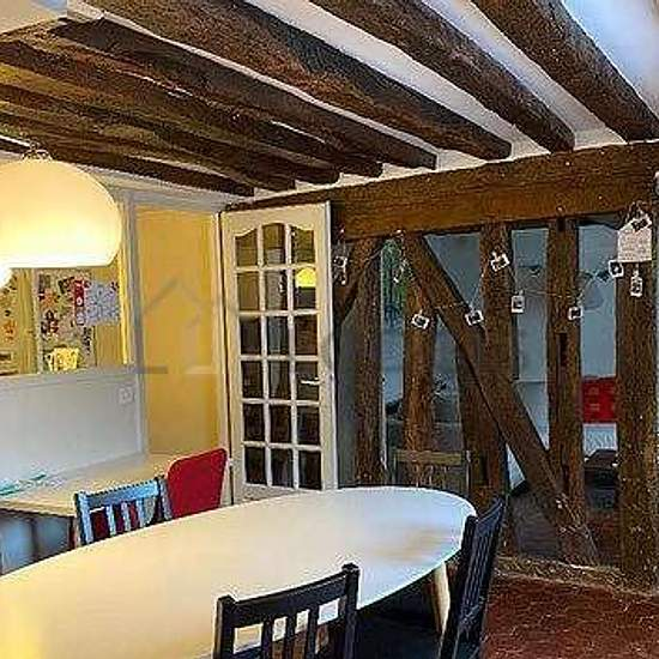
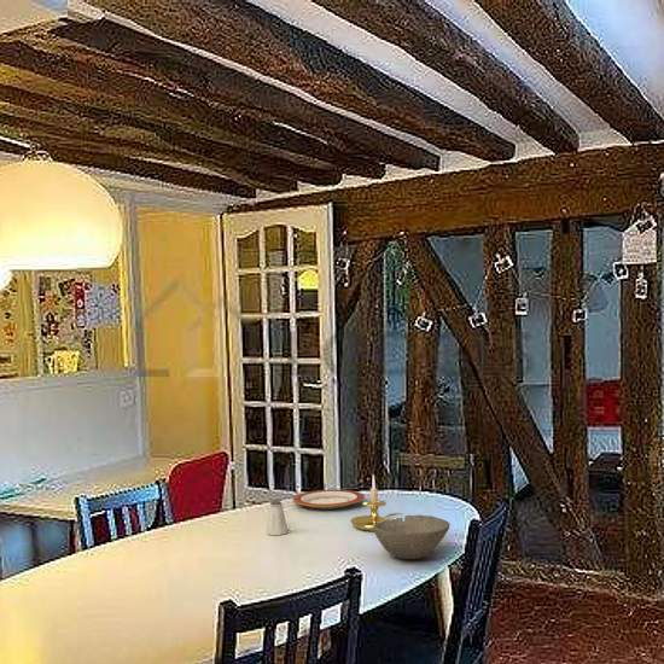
+ bowl [373,514,452,560]
+ candle holder [349,473,403,532]
+ plate [292,489,366,511]
+ saltshaker [266,500,289,536]
